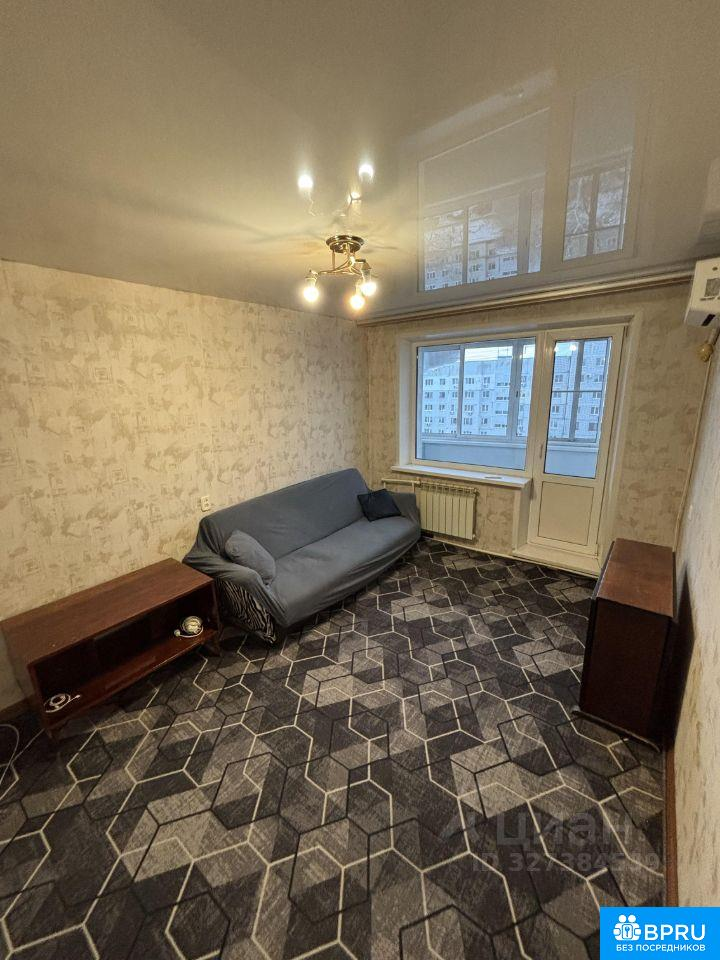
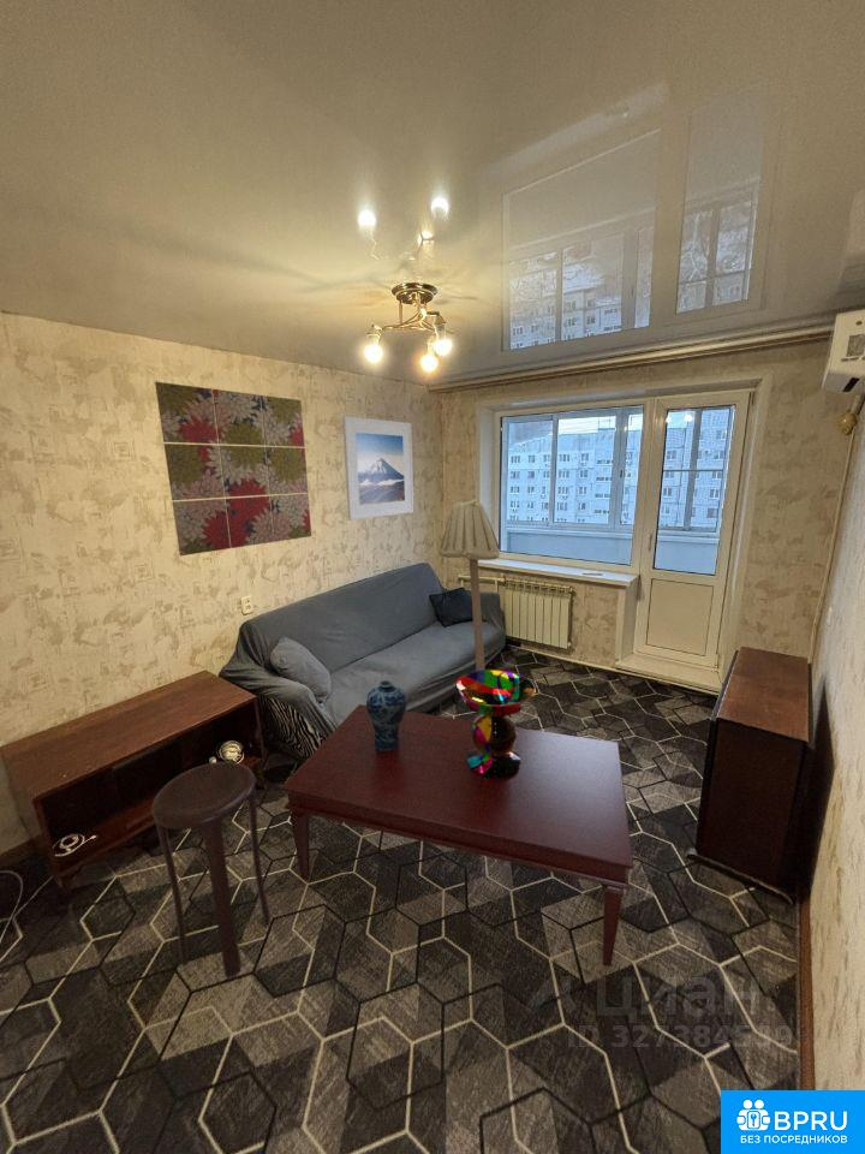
+ wall art [154,381,312,557]
+ decorative bowl [454,668,537,779]
+ stool [150,761,272,978]
+ coffee table [279,703,636,968]
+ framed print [341,415,414,522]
+ floor lamp [437,498,501,715]
+ vase [365,679,407,750]
